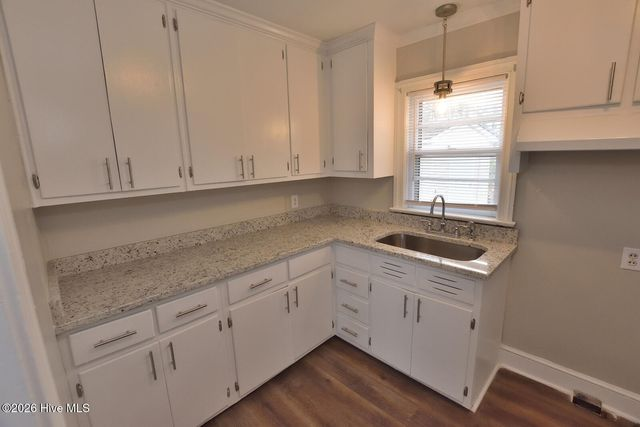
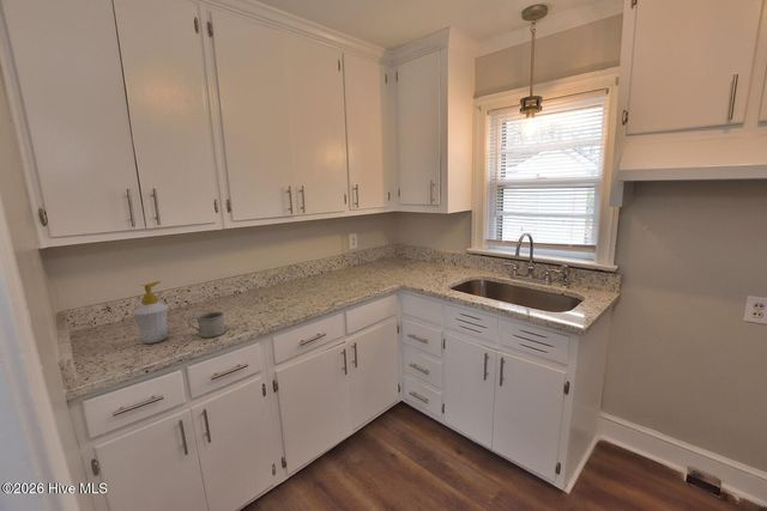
+ soap bottle [132,280,170,345]
+ mug [187,310,225,339]
